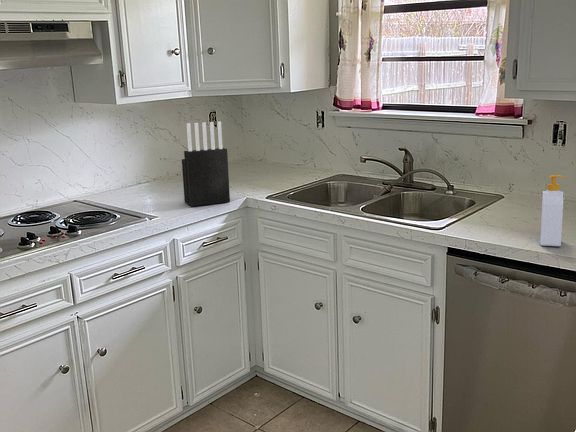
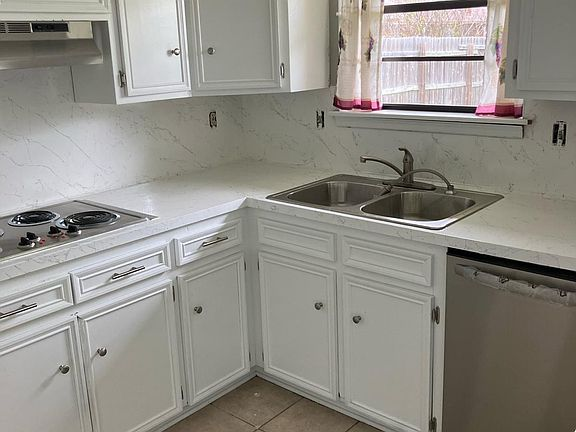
- soap bottle [539,174,567,247]
- knife block [181,121,231,207]
